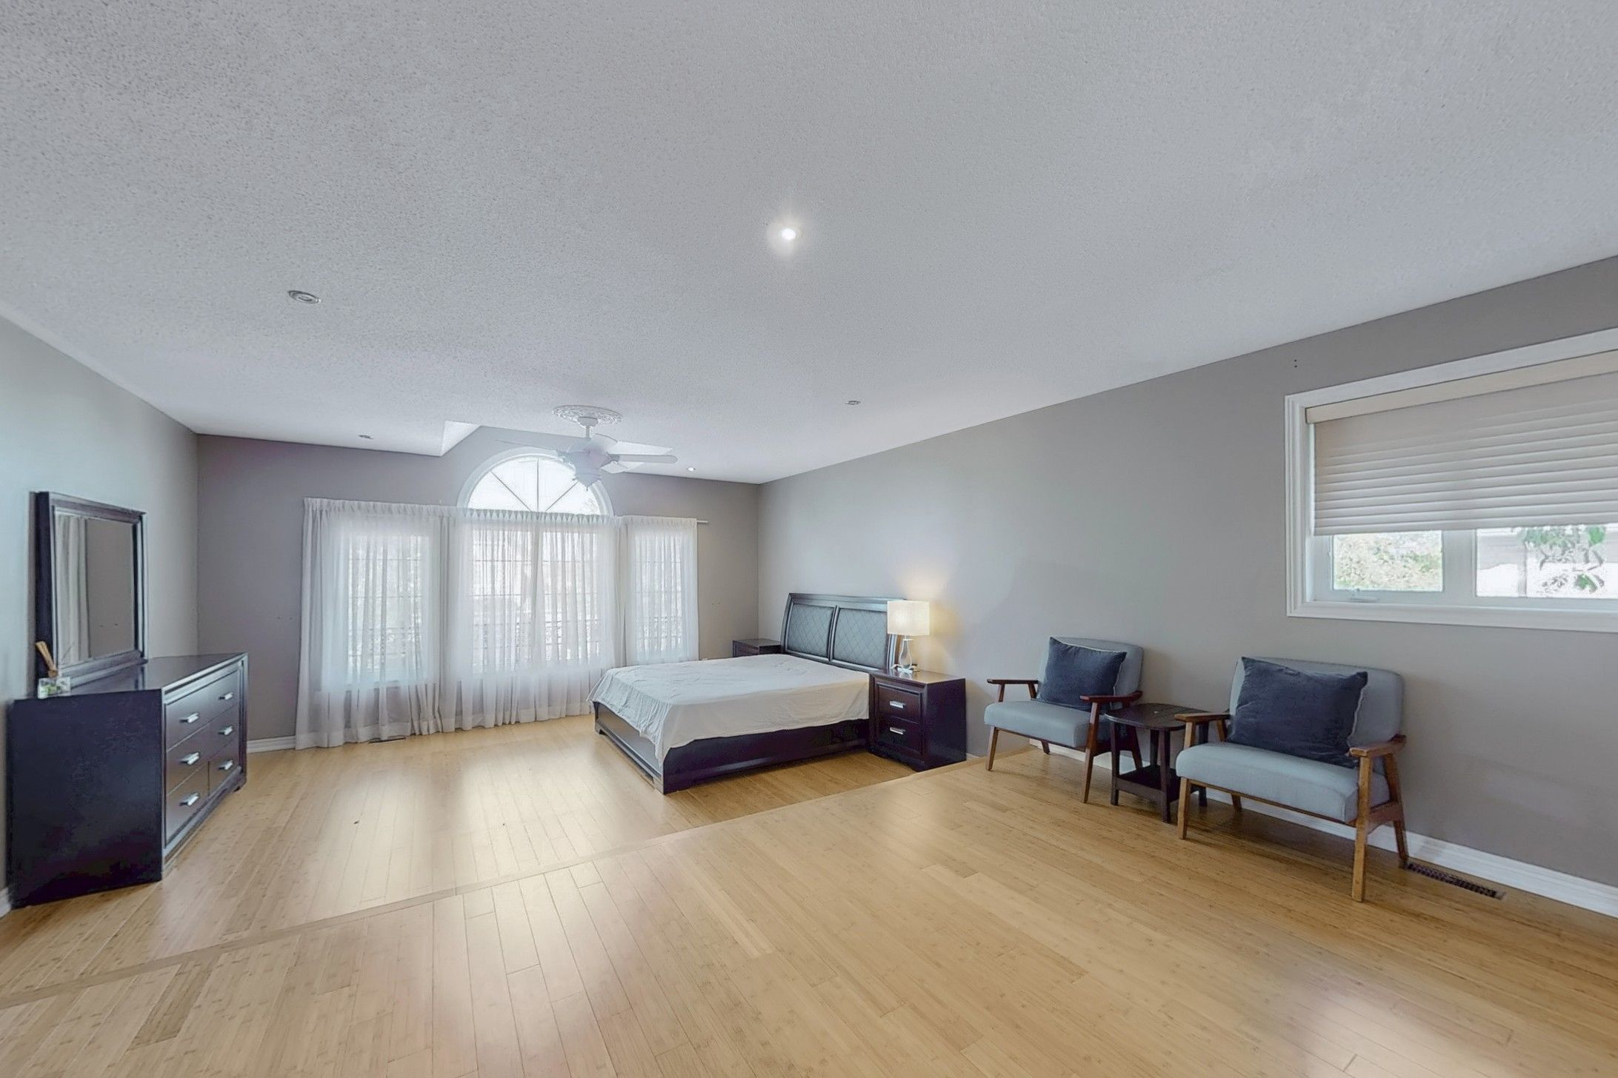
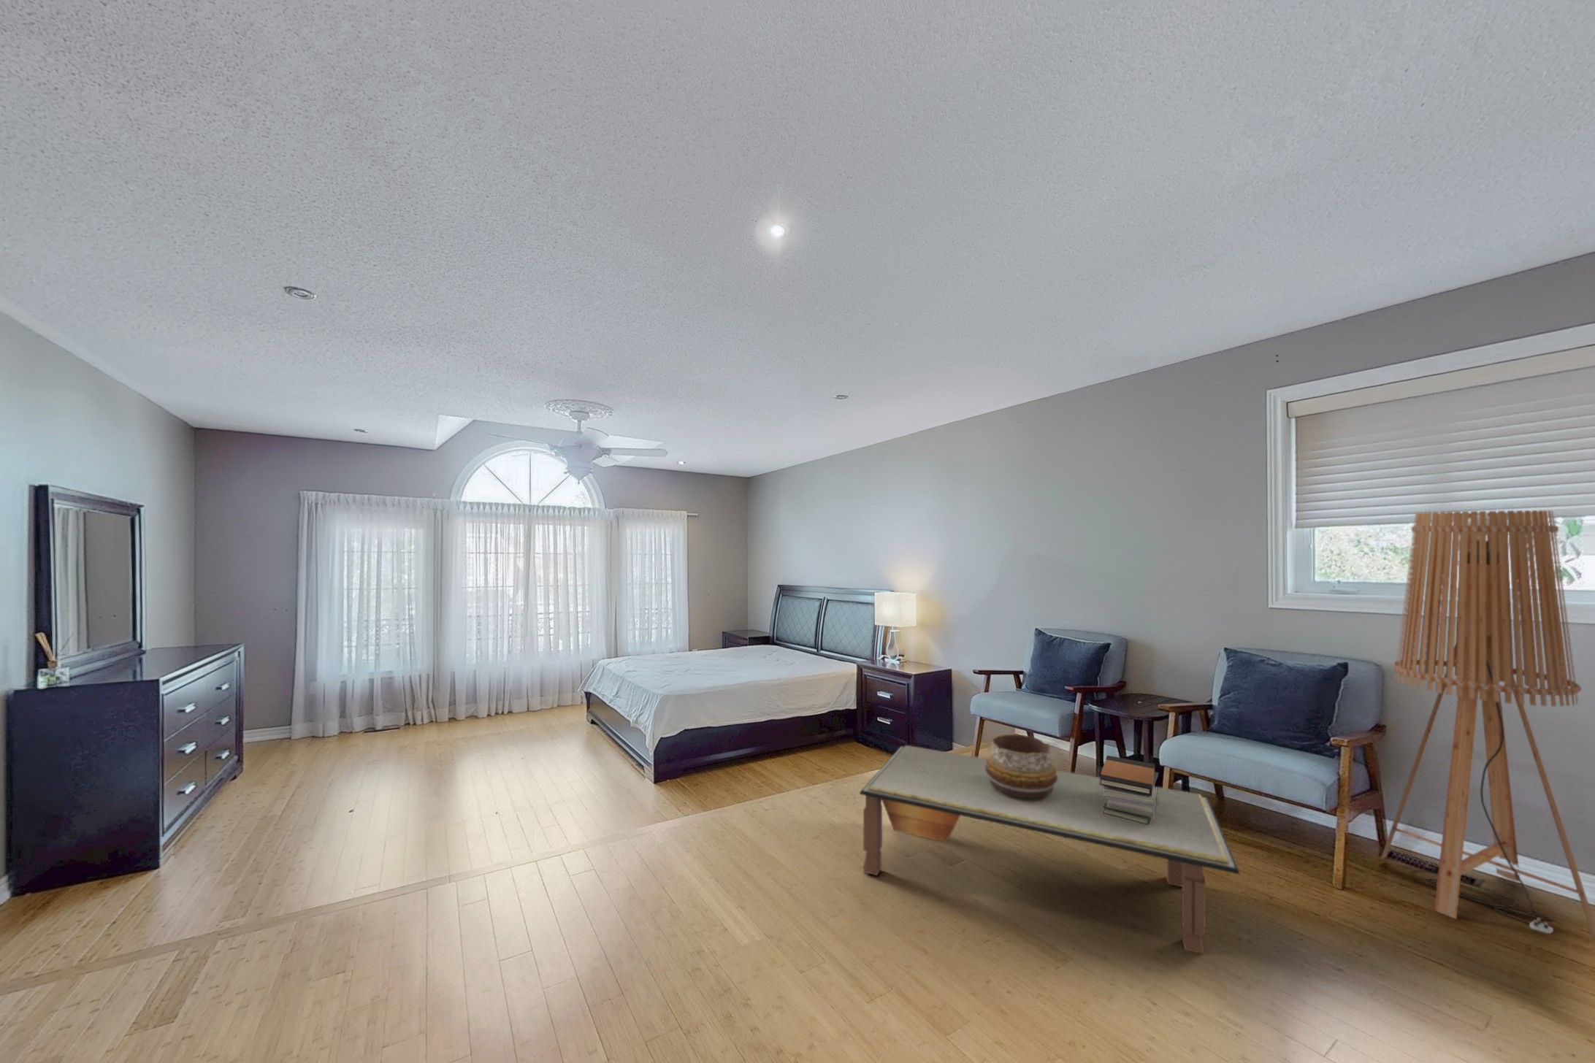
+ book stack [1099,755,1159,826]
+ coffee table [859,745,1241,955]
+ decorative bowl [986,733,1057,800]
+ floor lamp [1379,510,1595,941]
